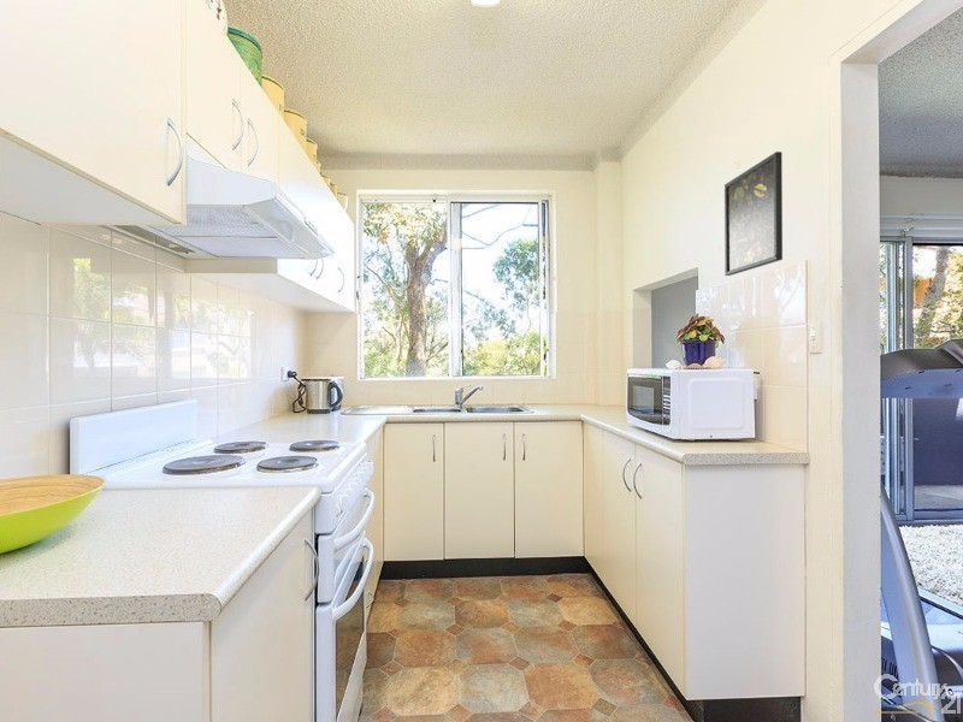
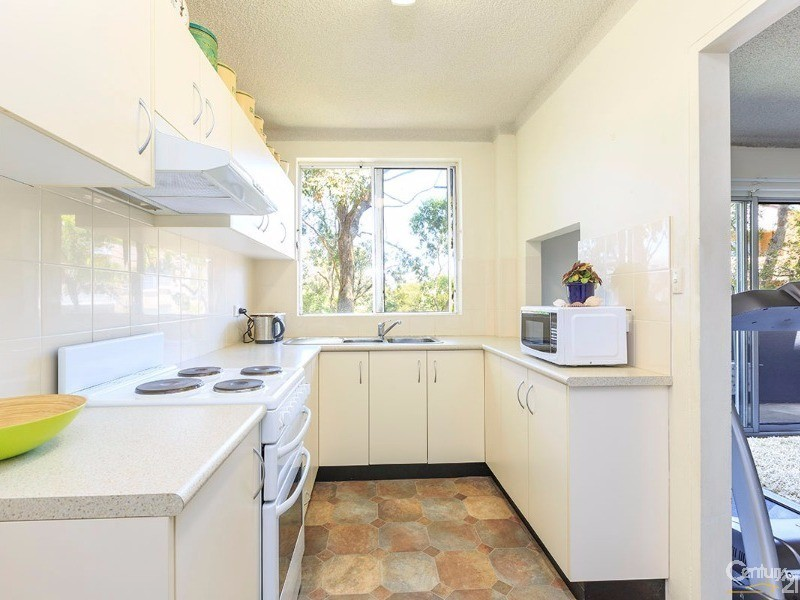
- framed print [723,150,784,277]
